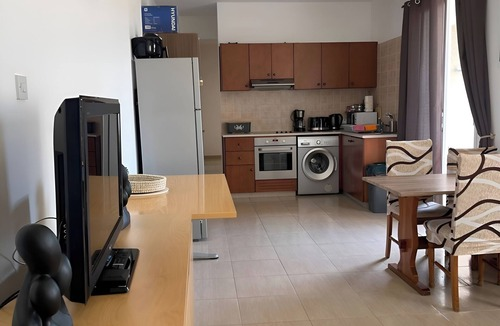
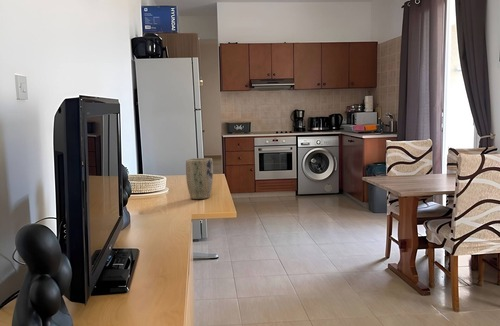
+ plant pot [185,157,214,200]
